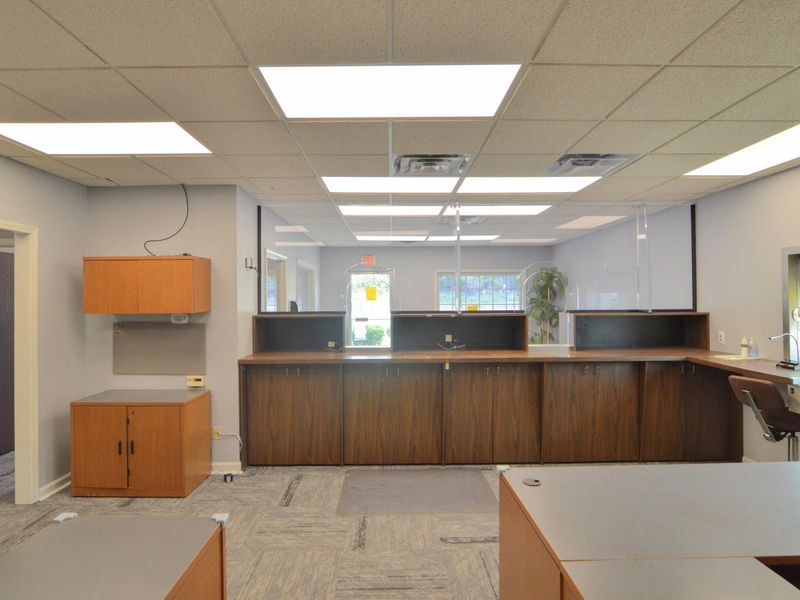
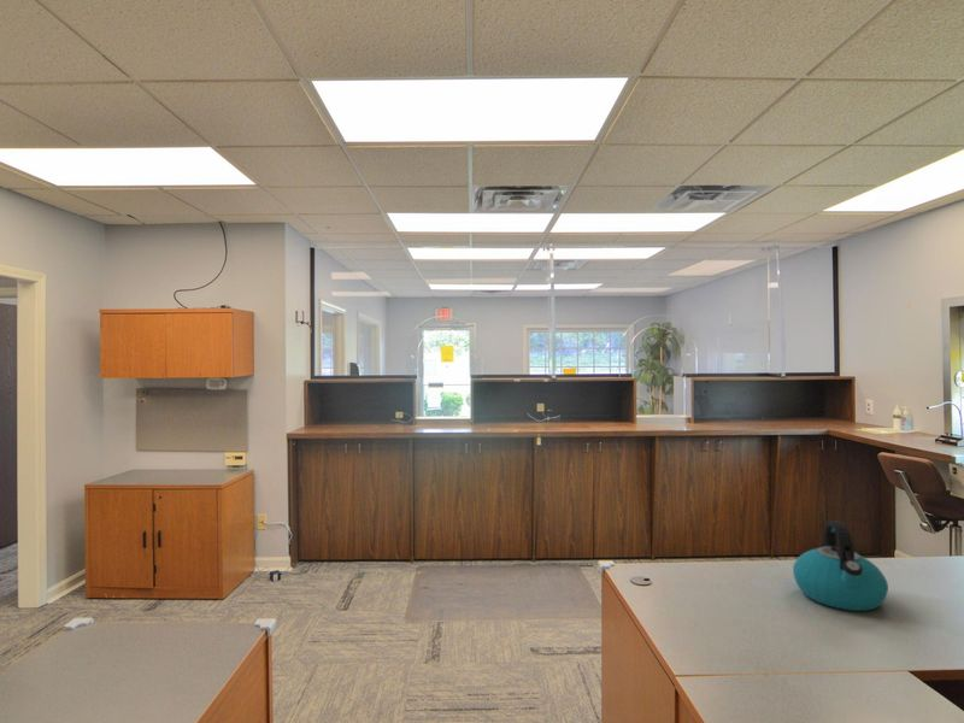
+ kettle [792,519,889,612]
